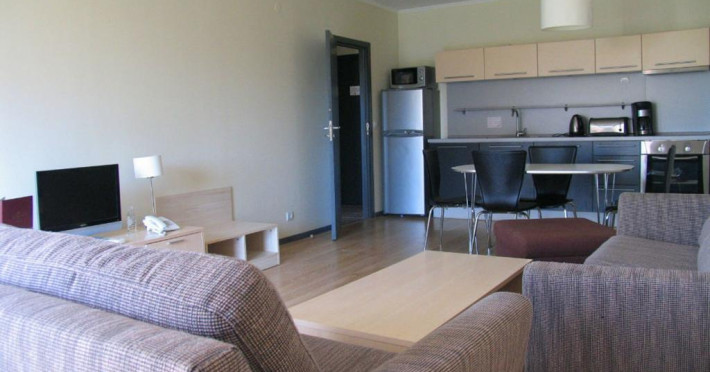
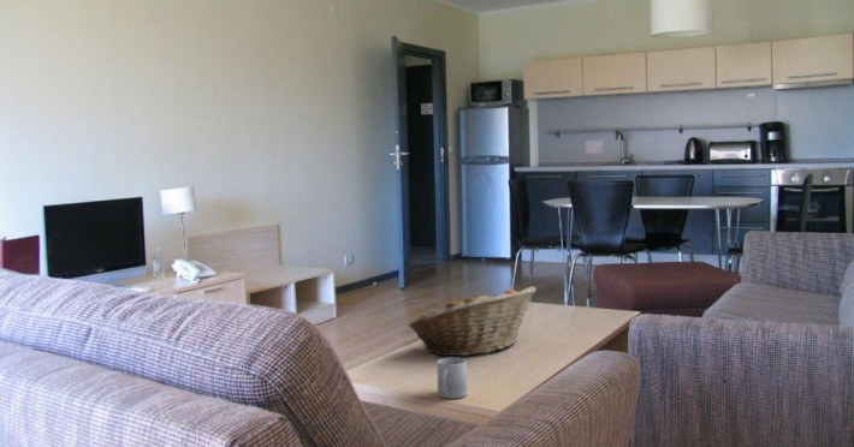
+ fruit basket [408,285,538,357]
+ mug [435,357,468,400]
